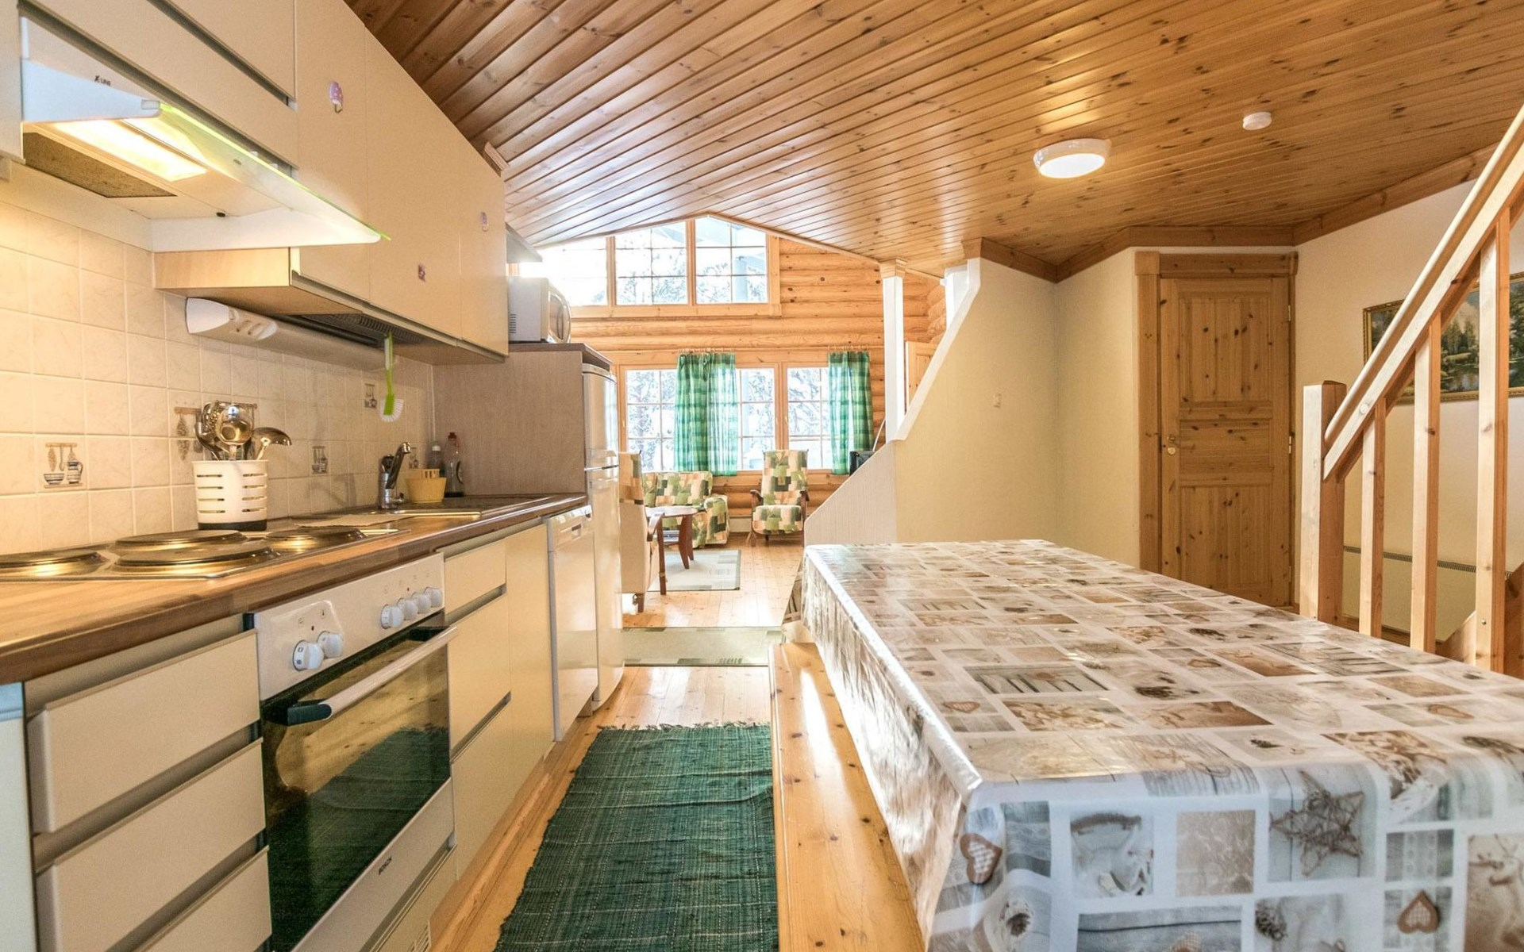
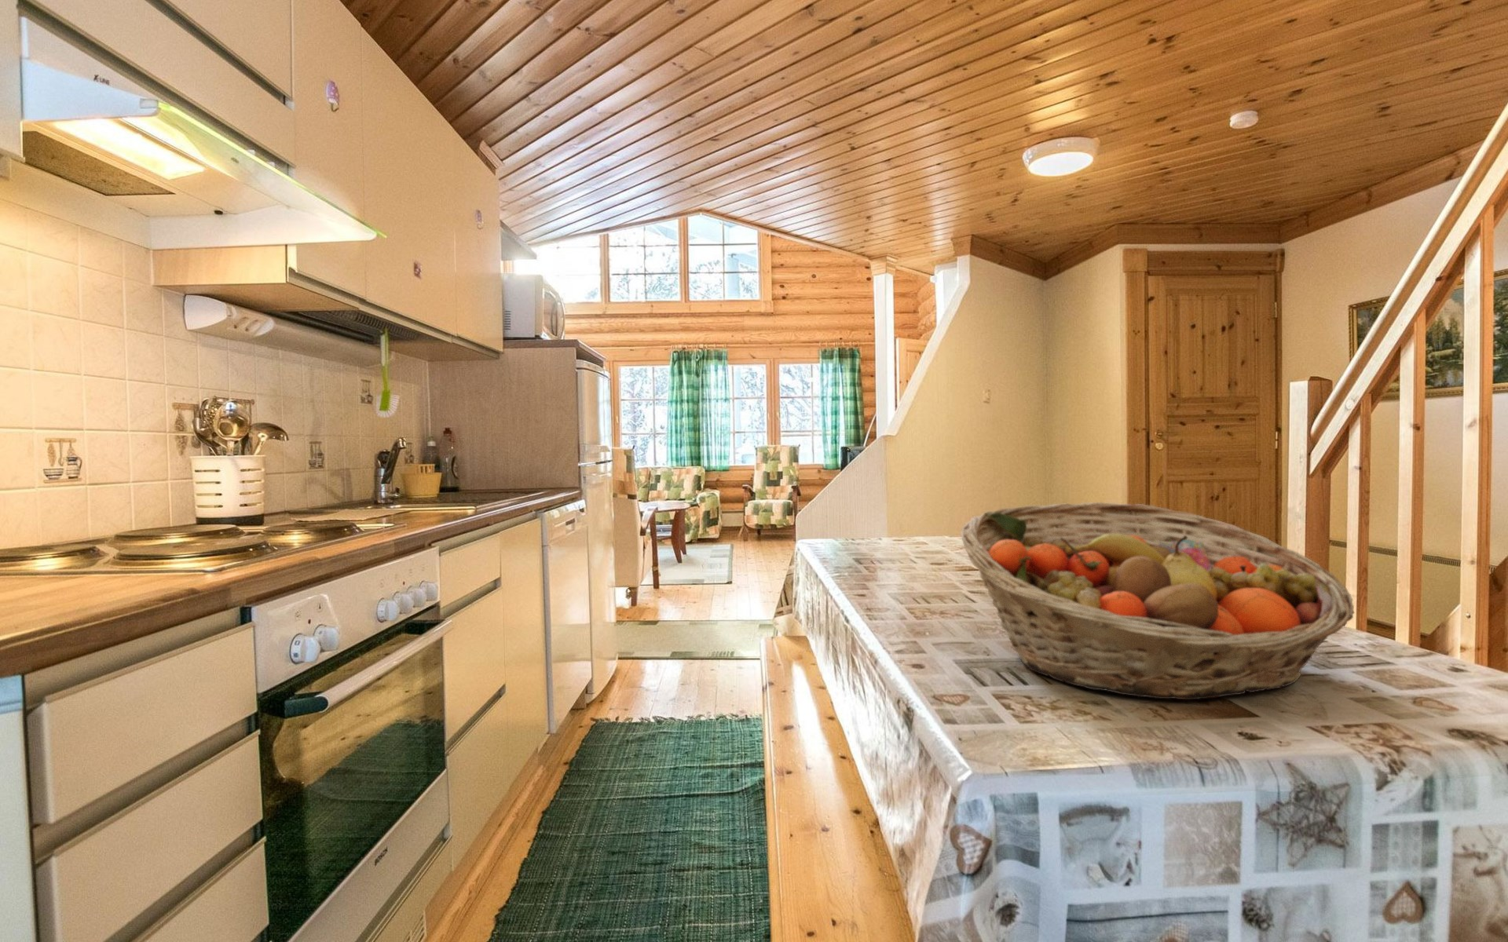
+ fruit basket [960,501,1356,700]
